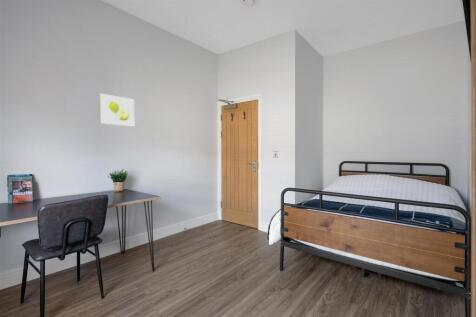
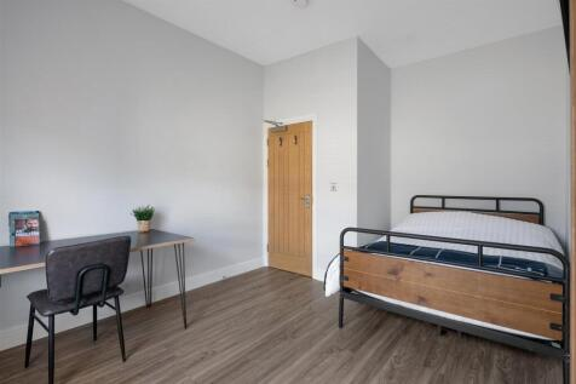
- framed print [98,93,135,128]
